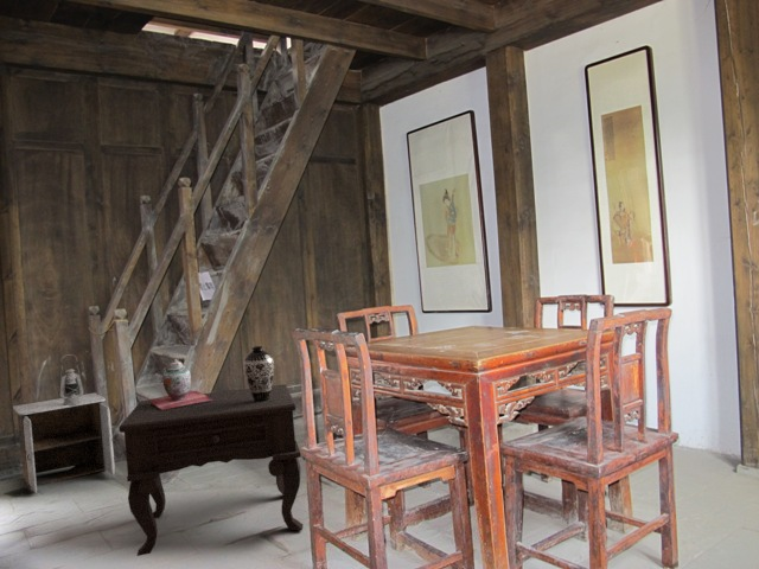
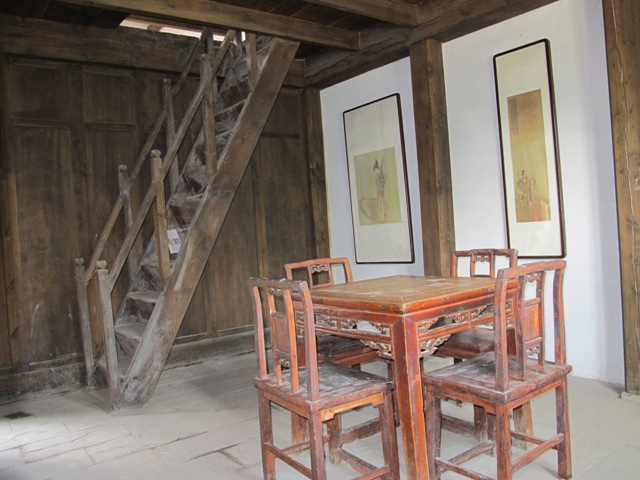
- decorative vase [242,345,275,402]
- nightstand [12,391,116,496]
- lantern [59,353,84,405]
- side table [117,383,304,557]
- ginger jar [147,358,213,411]
